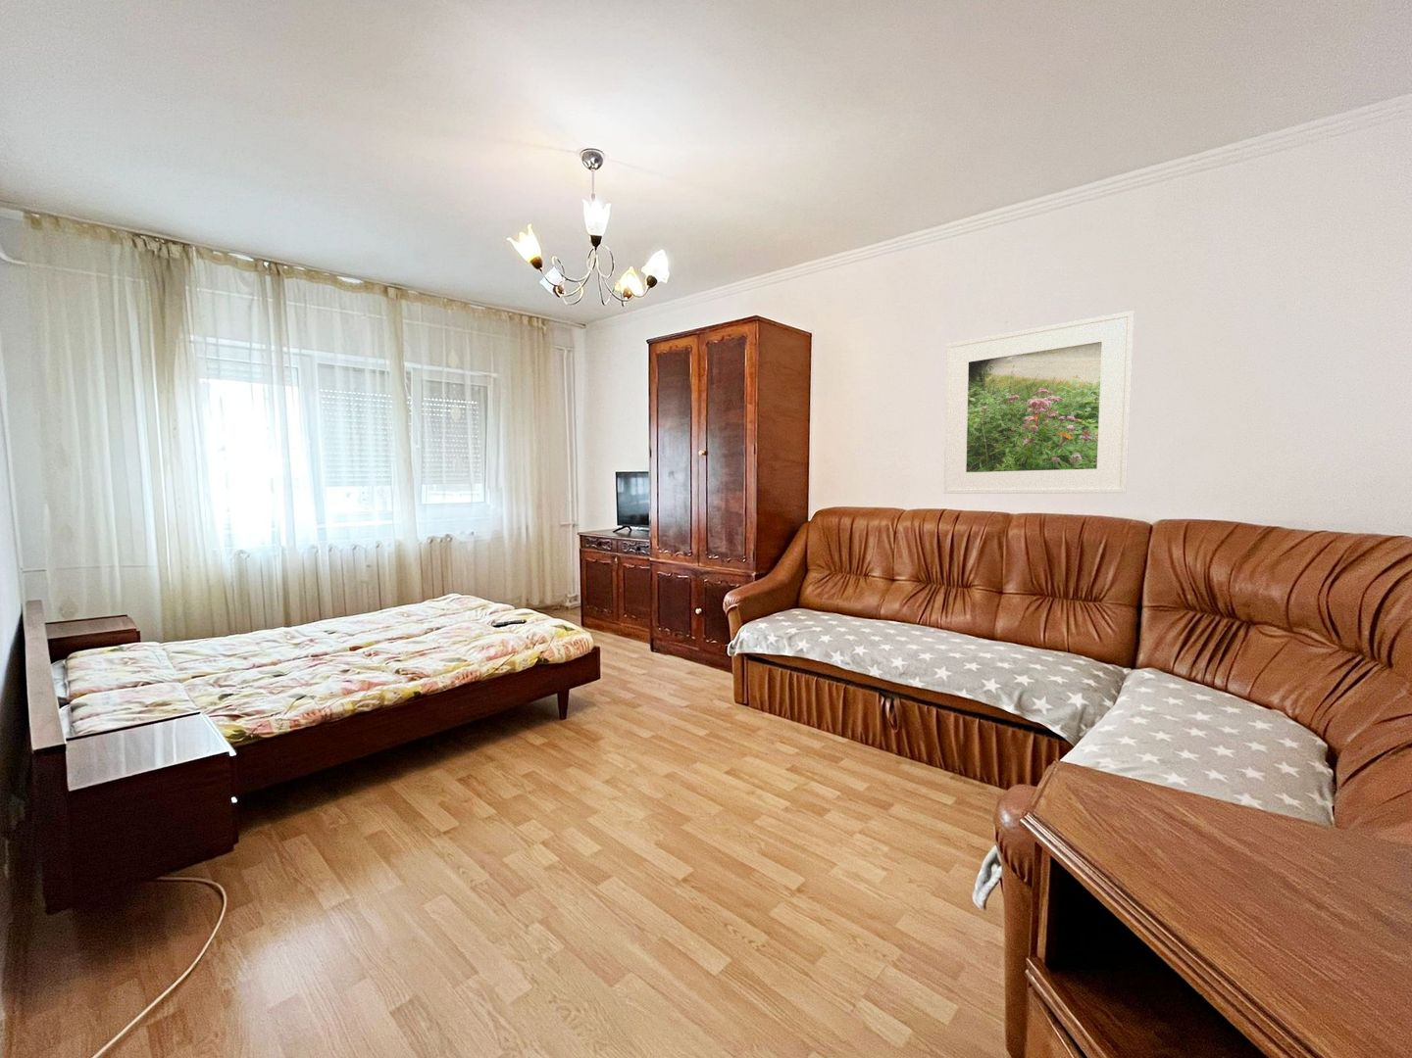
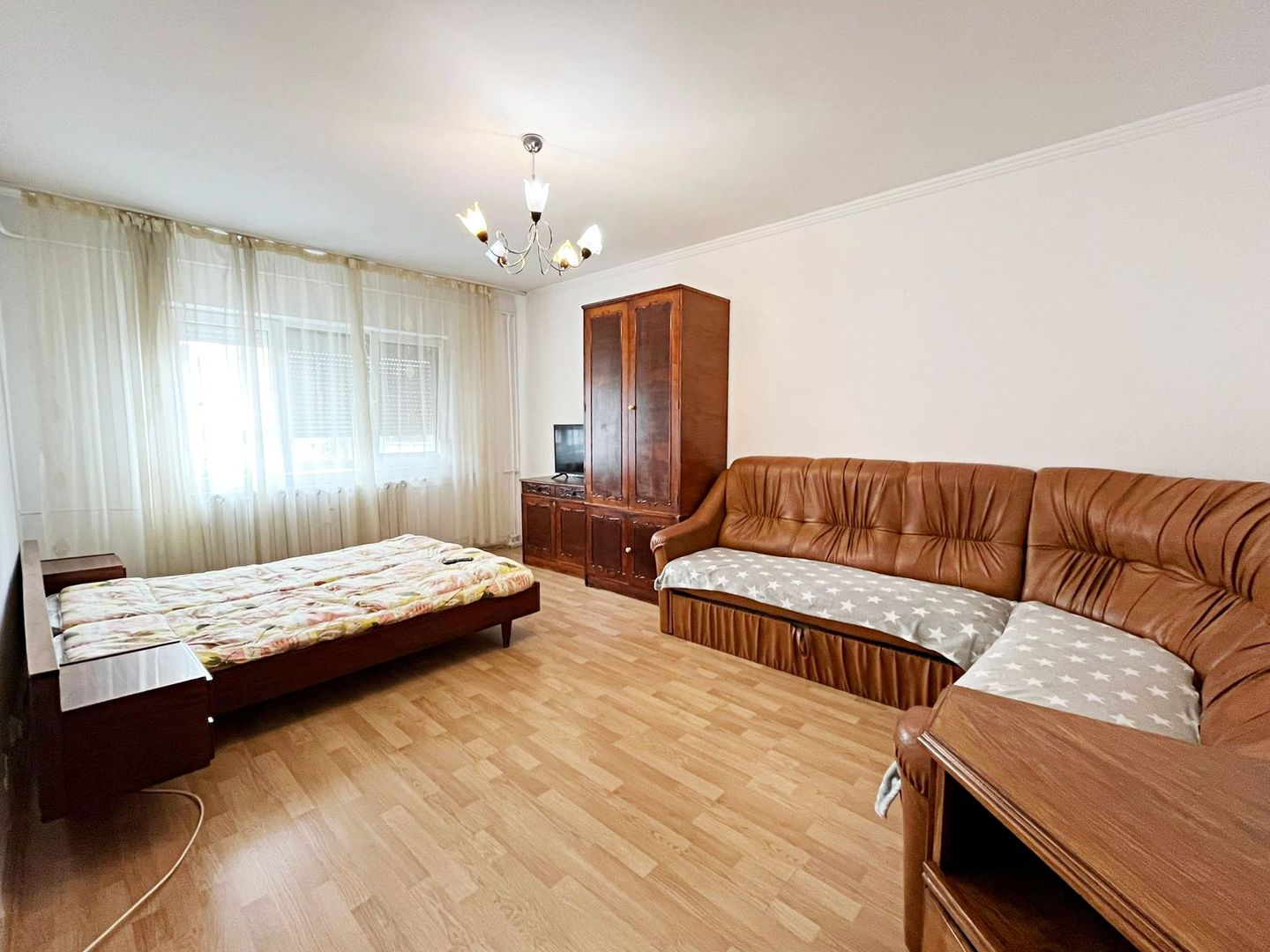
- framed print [943,310,1135,495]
